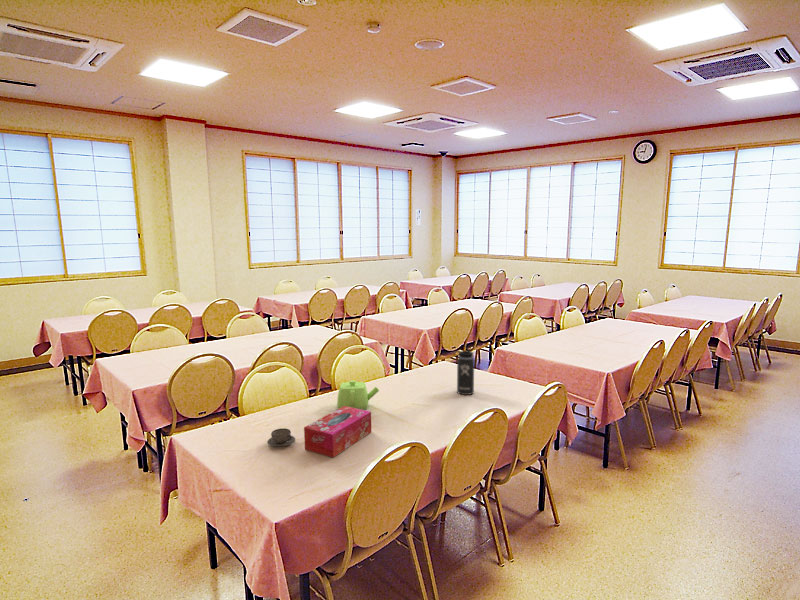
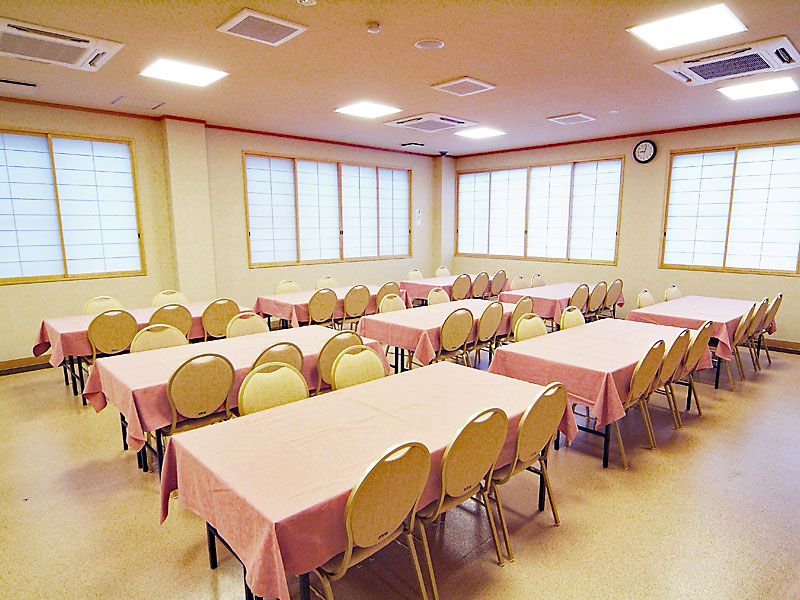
- thermos bottle [453,344,475,396]
- tissue box [303,406,372,458]
- teapot [336,379,380,410]
- teacup [266,427,296,448]
